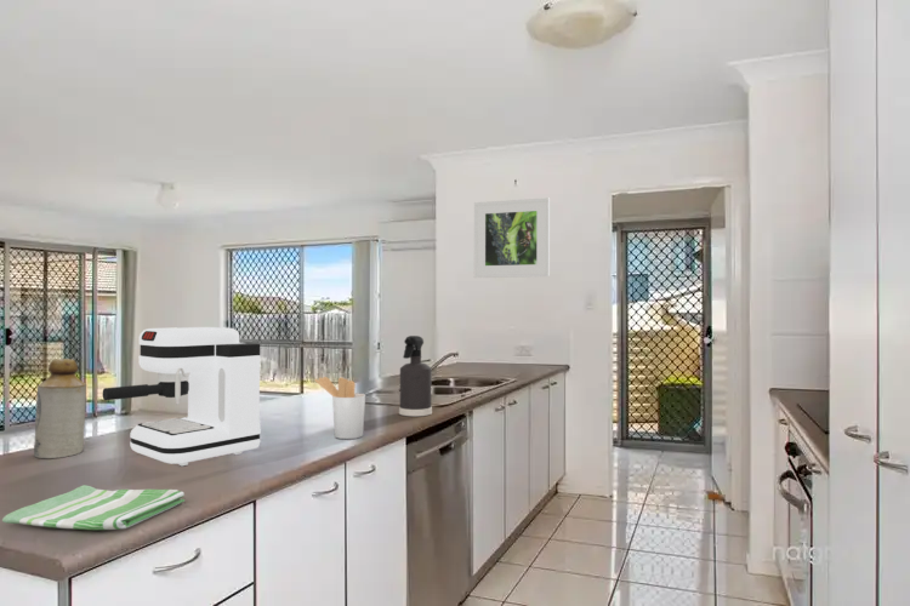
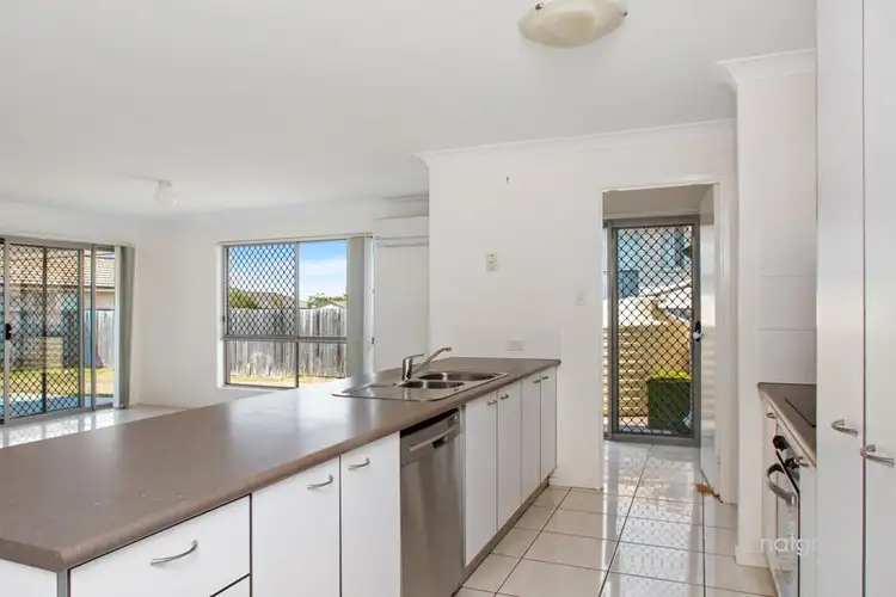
- coffee maker [102,326,262,467]
- bottle [33,358,87,459]
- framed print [473,196,551,279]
- utensil holder [313,376,366,440]
- spray bottle [398,335,433,417]
- dish towel [1,484,186,531]
